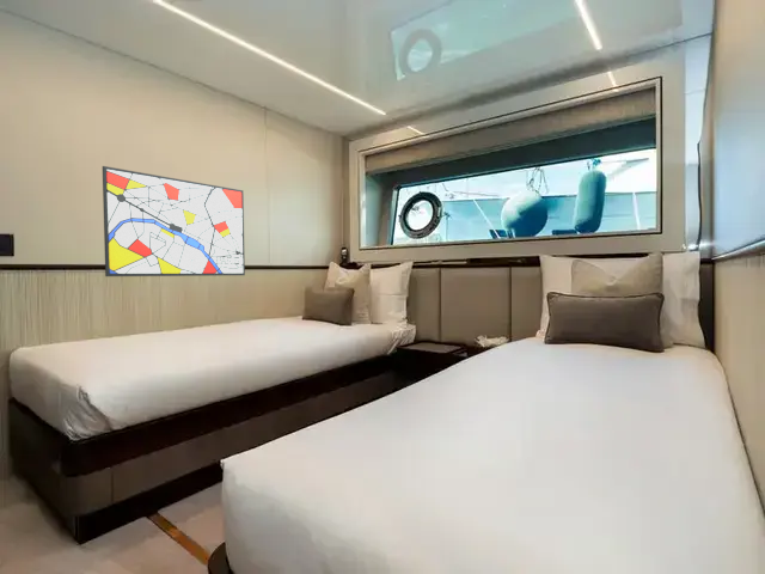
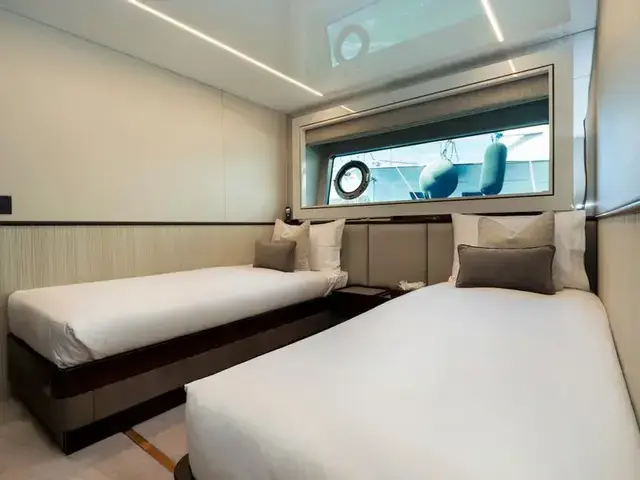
- wall art [102,165,246,277]
